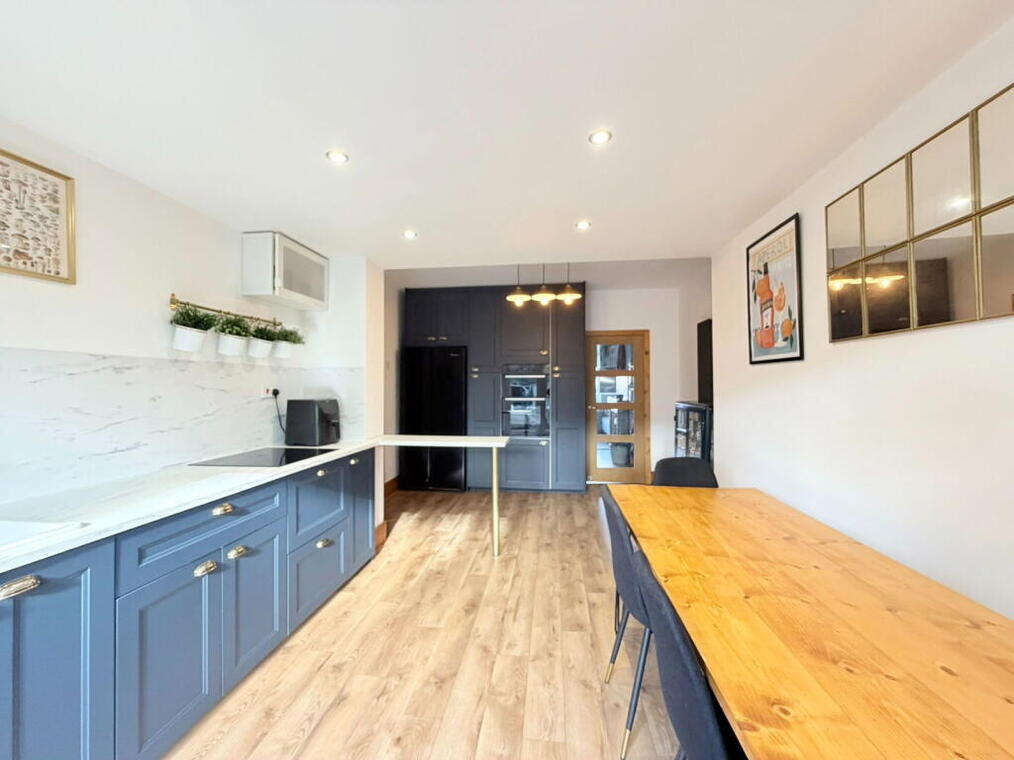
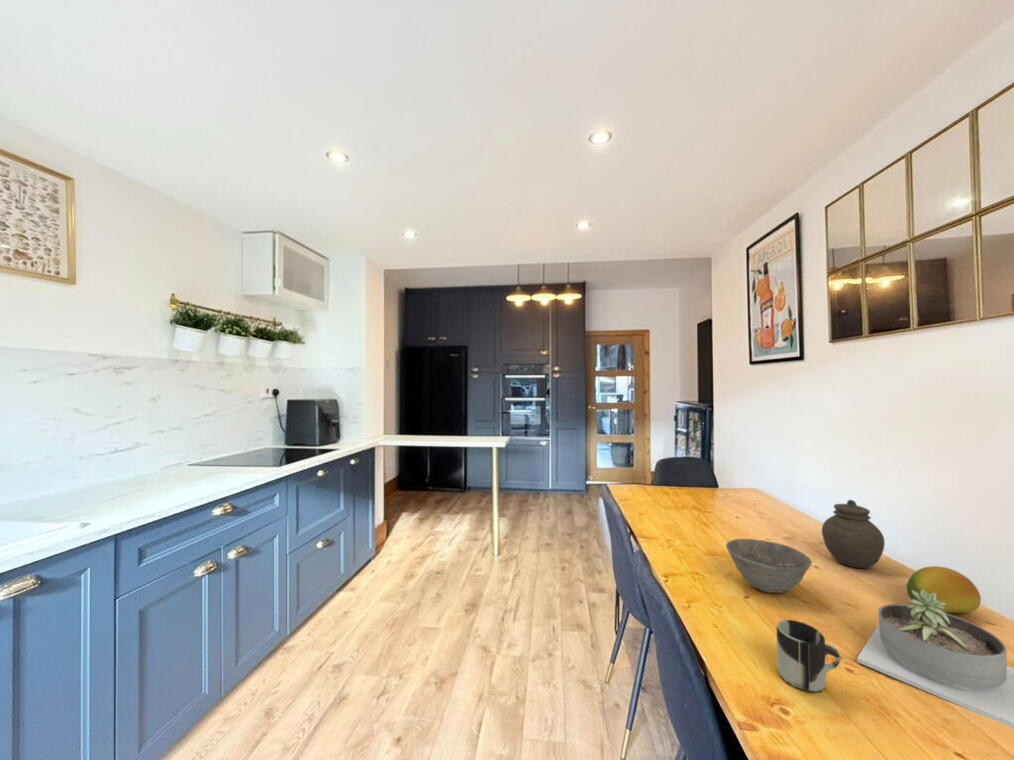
+ cup [776,619,842,694]
+ bowl [725,538,813,594]
+ fruit [906,565,982,615]
+ jar [821,499,886,569]
+ succulent planter [856,589,1014,729]
